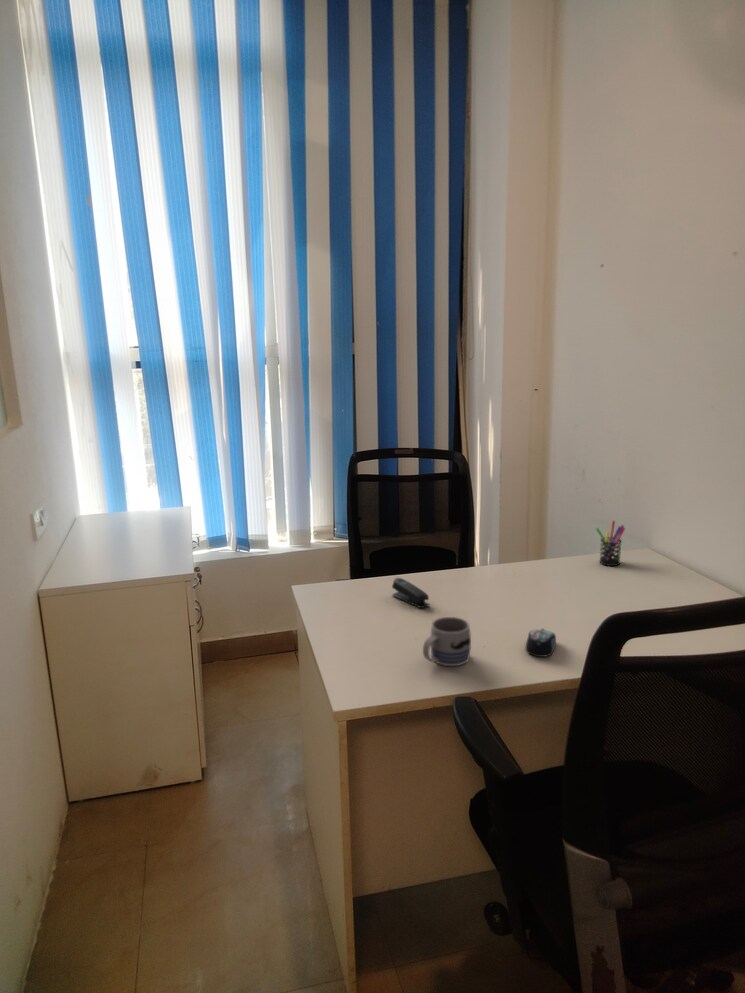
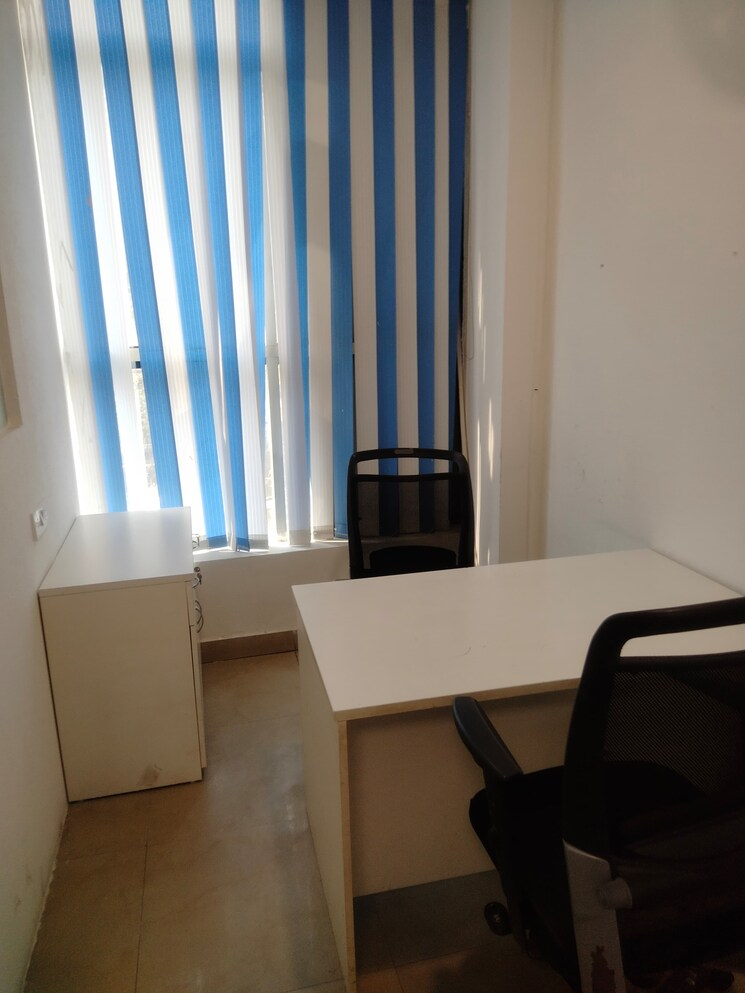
- pen holder [595,520,626,567]
- computer mouse [525,627,557,658]
- stapler [391,577,431,609]
- mug [422,616,472,667]
